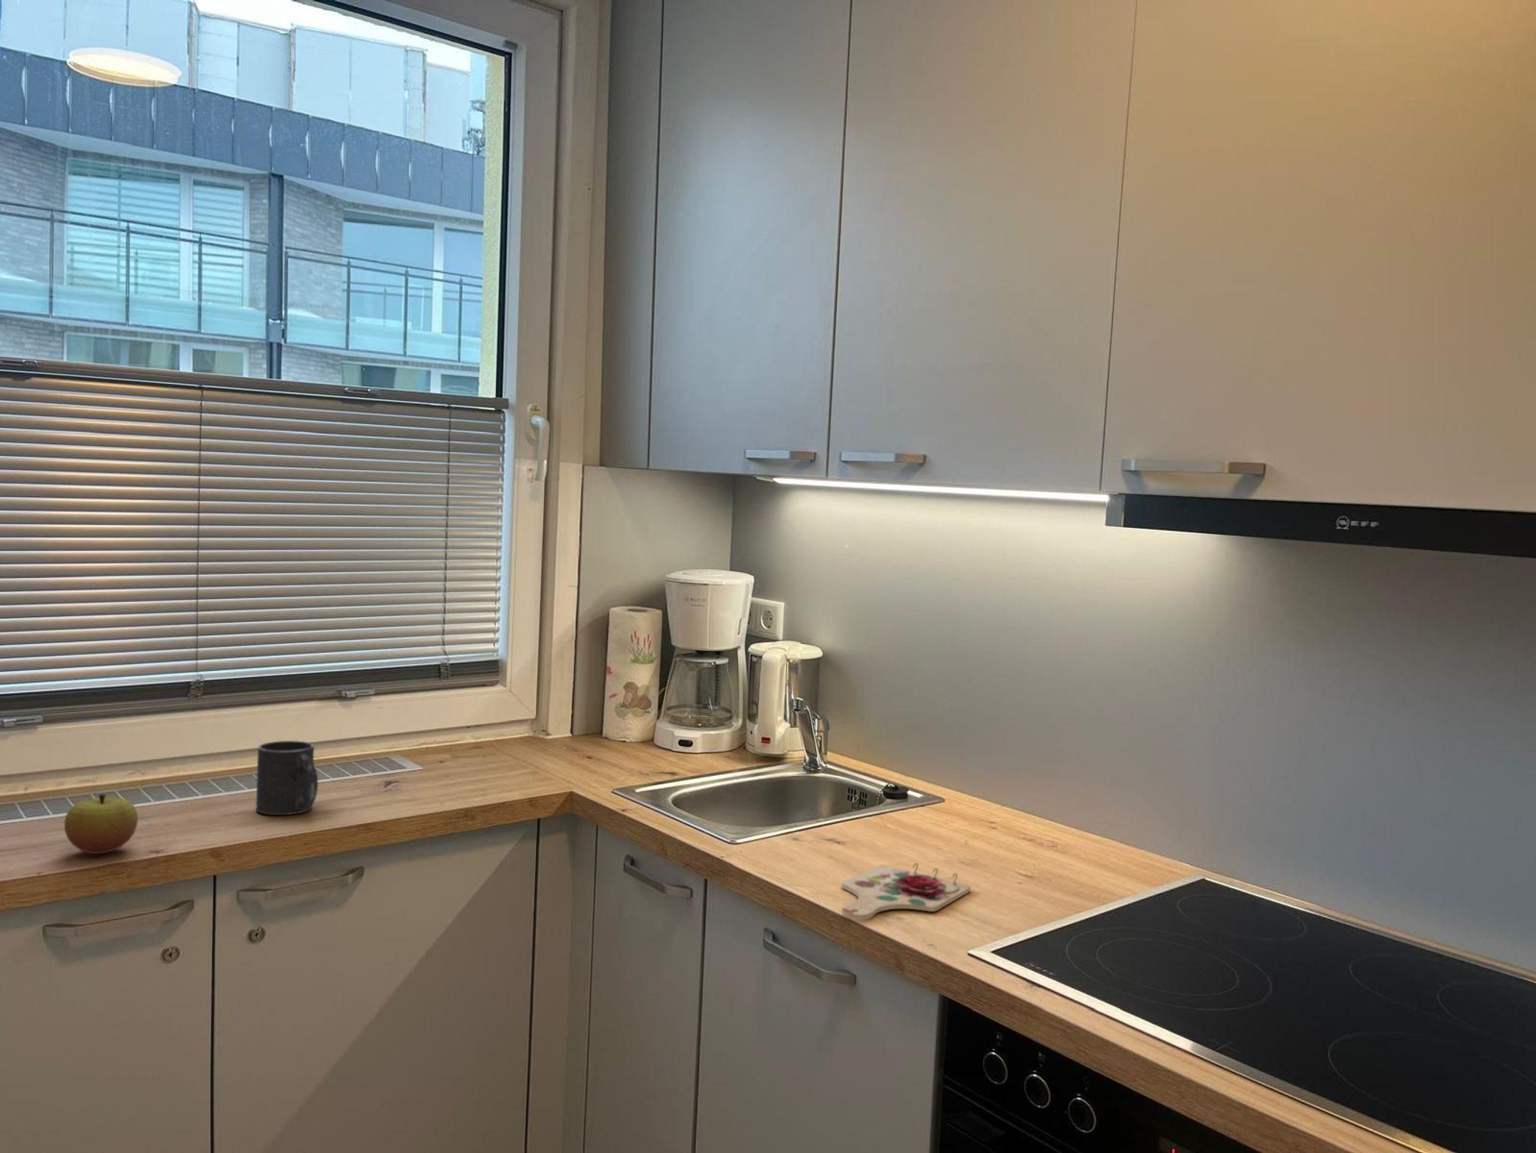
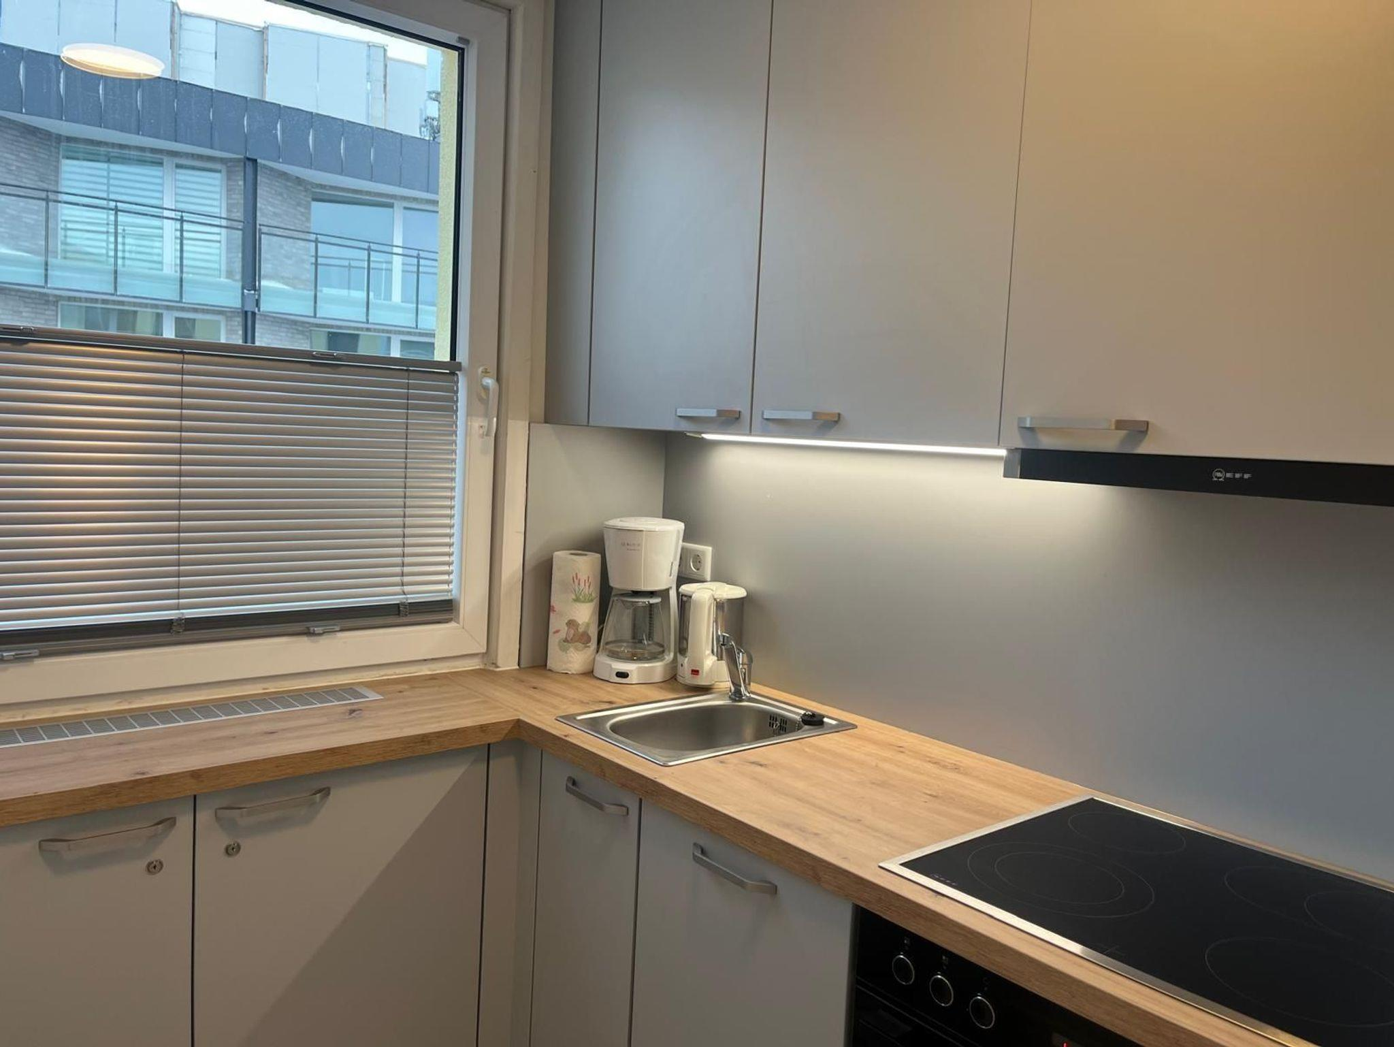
- cutting board [841,862,972,920]
- apple [64,793,139,855]
- mug [256,740,319,815]
